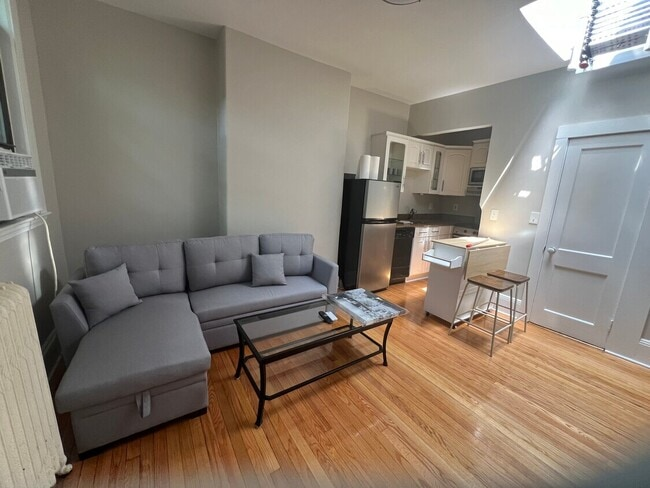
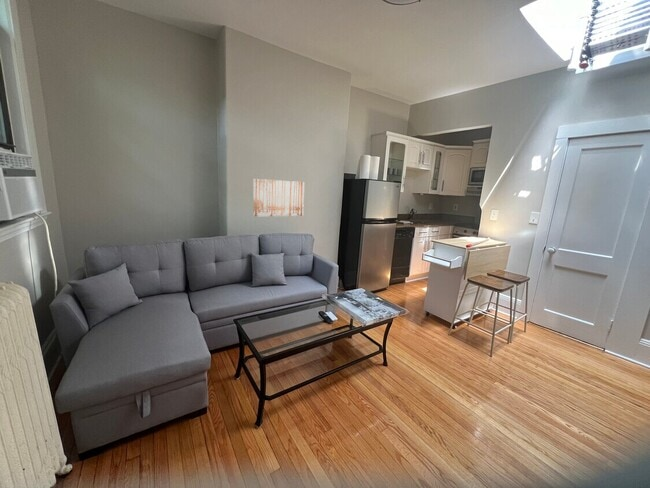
+ wall art [253,178,305,217]
